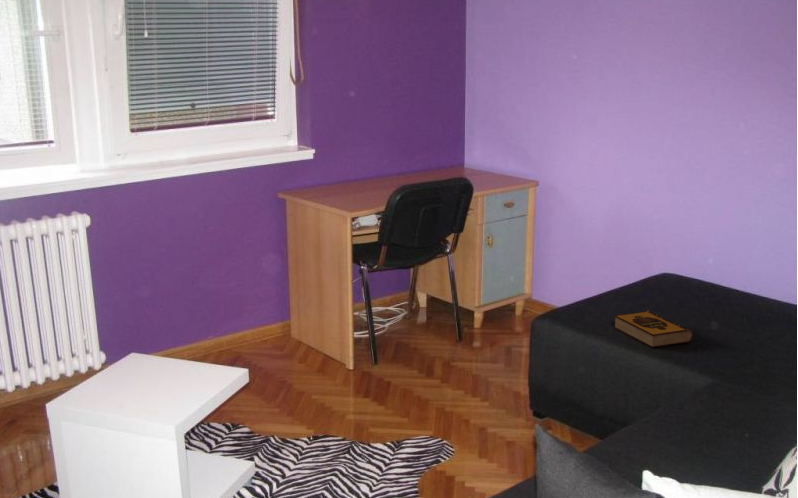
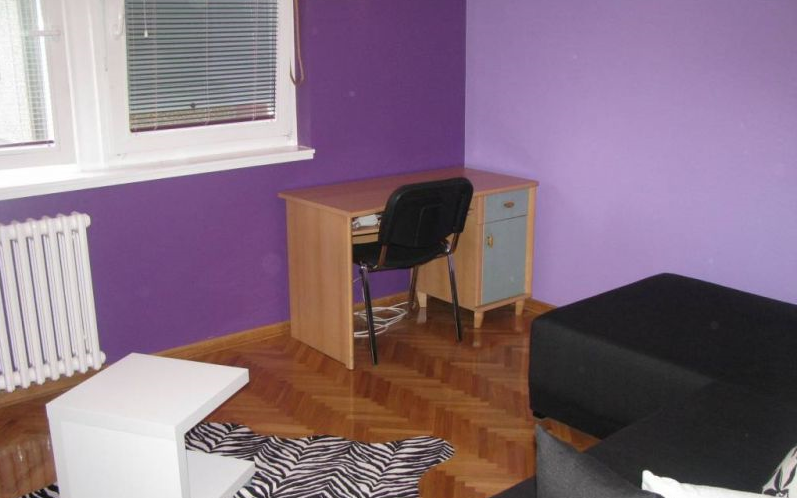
- hardback book [613,310,694,349]
